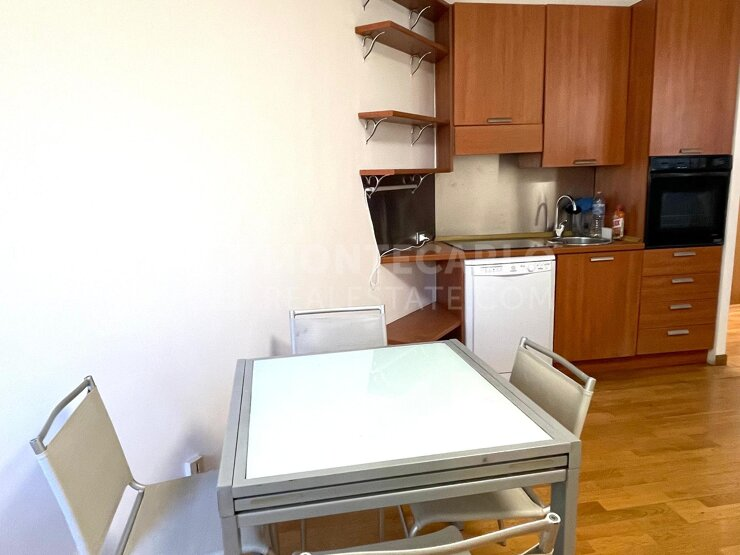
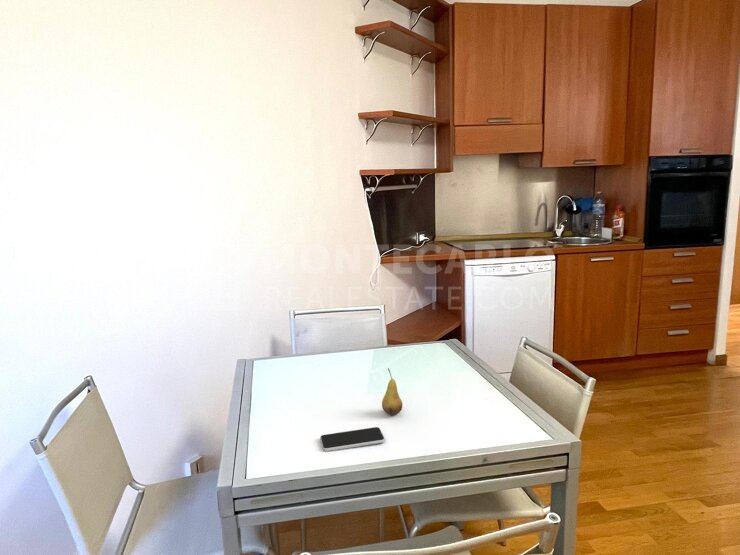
+ smartphone [319,426,386,452]
+ fruit [381,368,403,416]
